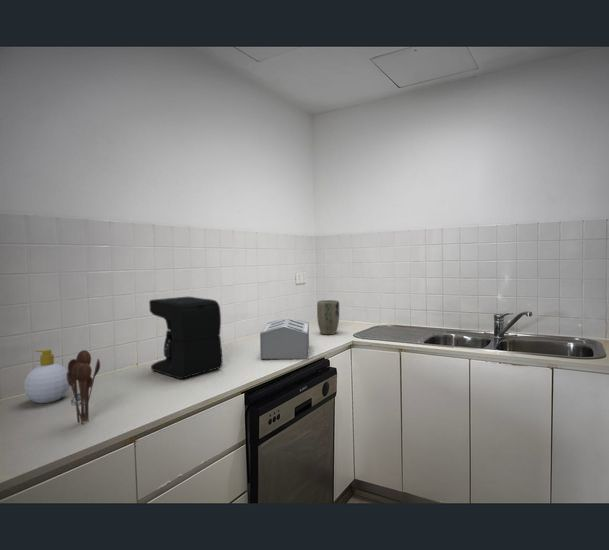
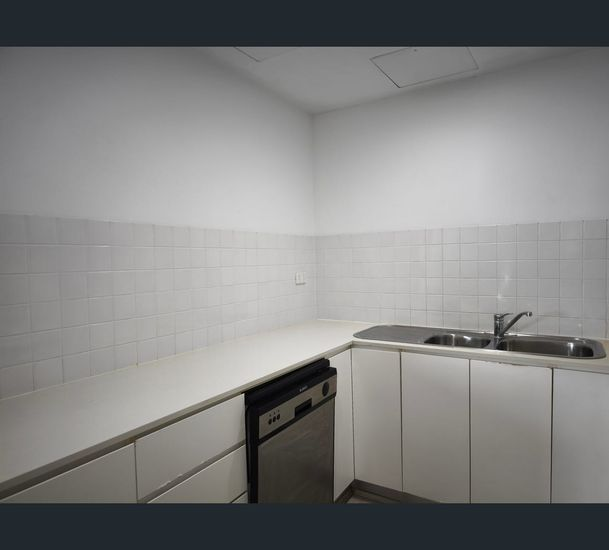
- utensil holder [67,349,101,425]
- soap bottle [23,348,71,405]
- coffee maker [148,296,223,380]
- toaster [259,317,310,360]
- plant pot [316,299,340,336]
